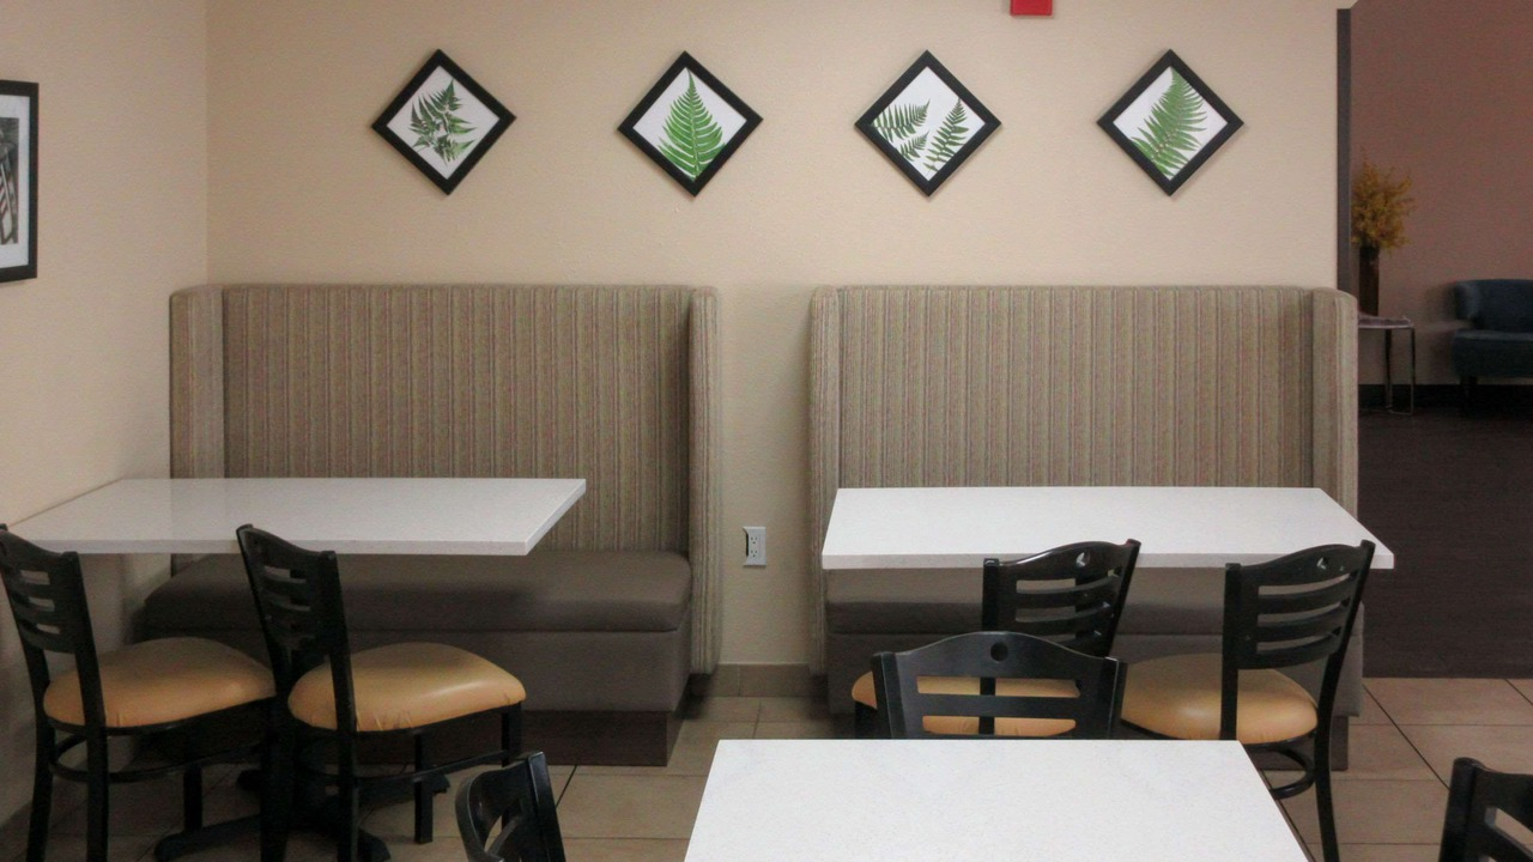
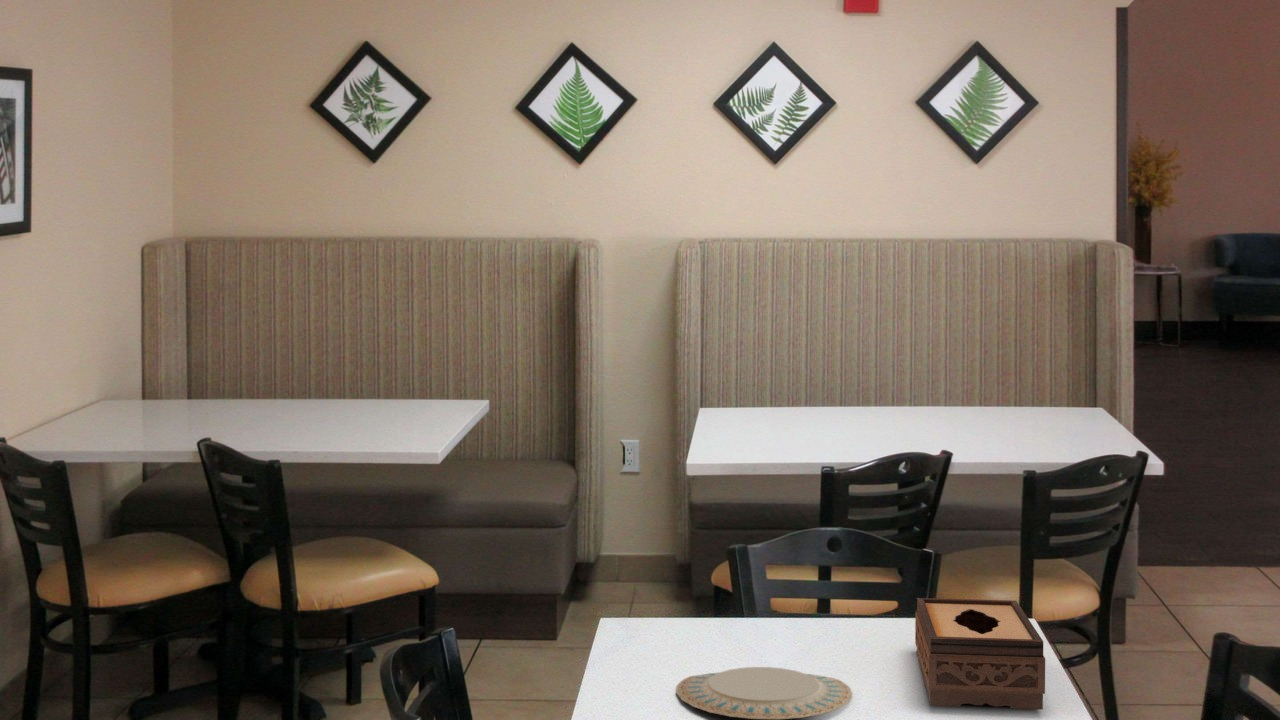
+ tissue box [914,597,1046,711]
+ chinaware [675,666,853,720]
